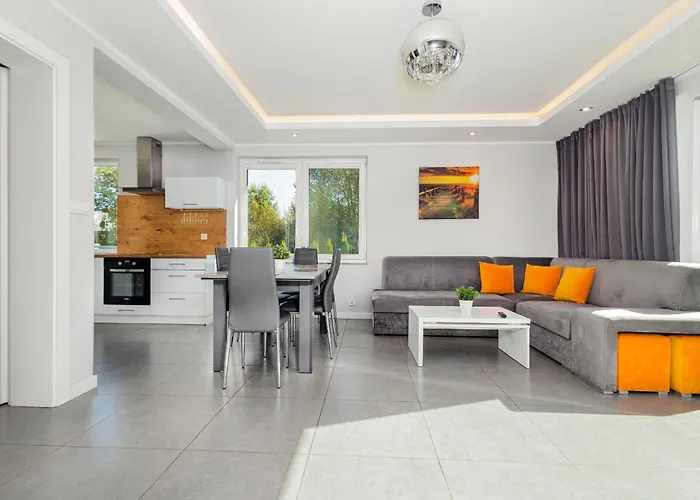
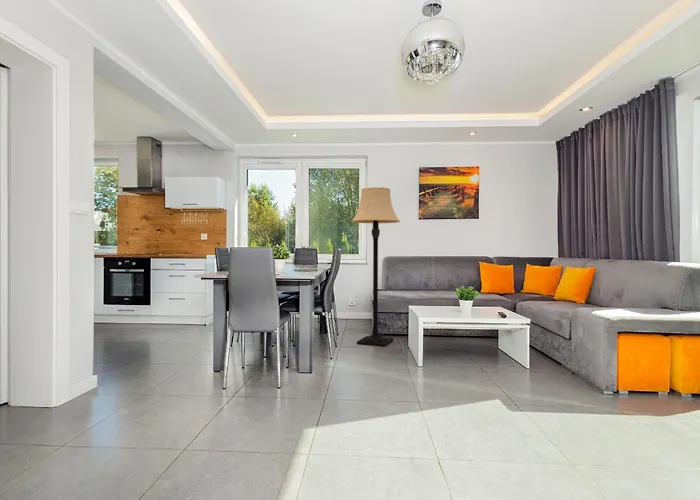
+ lamp [351,186,401,348]
